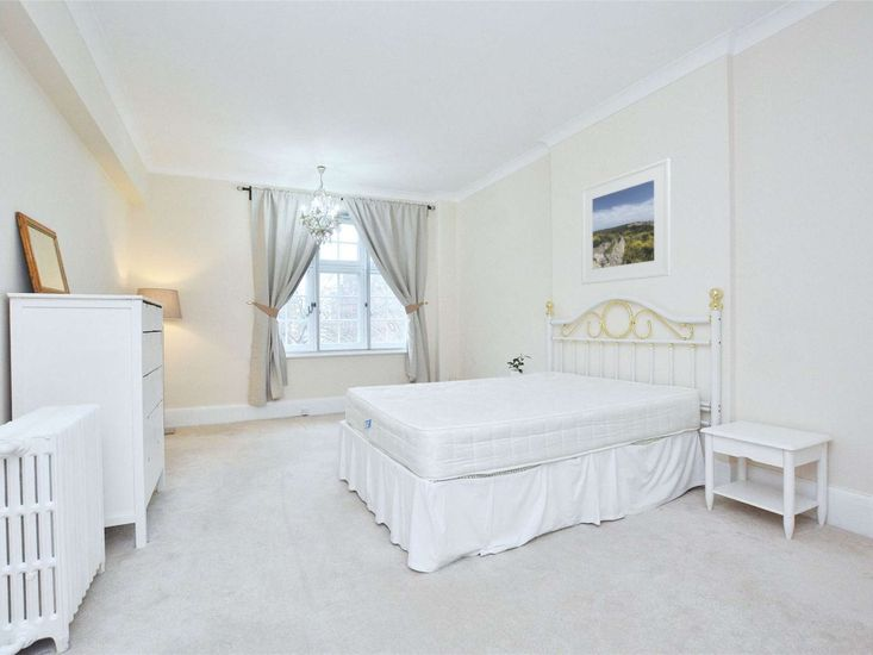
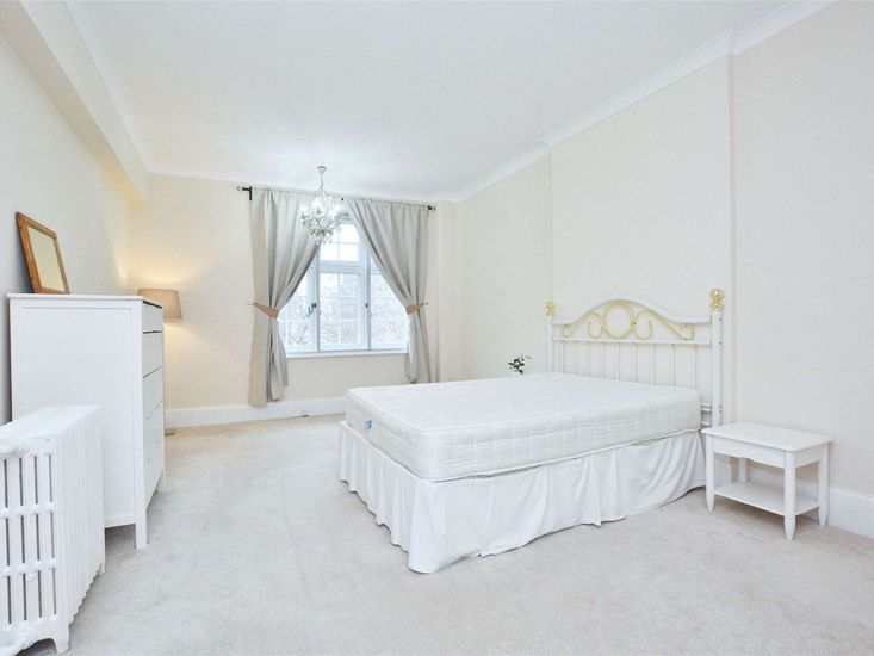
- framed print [580,157,672,286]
